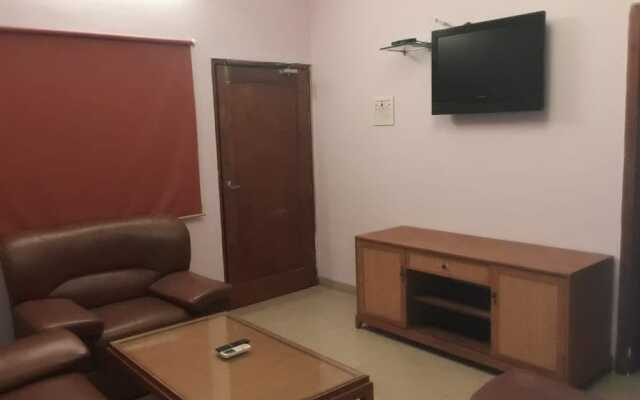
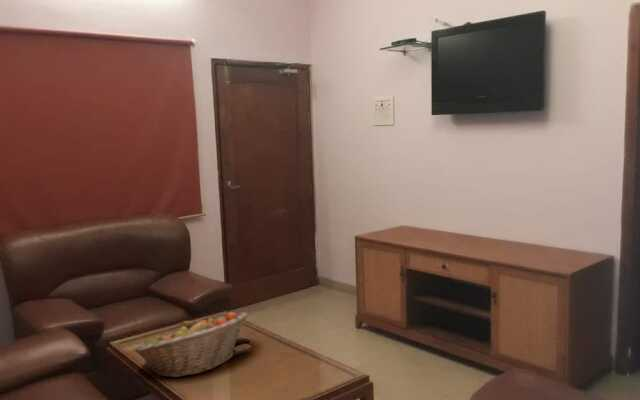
+ fruit basket [132,311,249,378]
